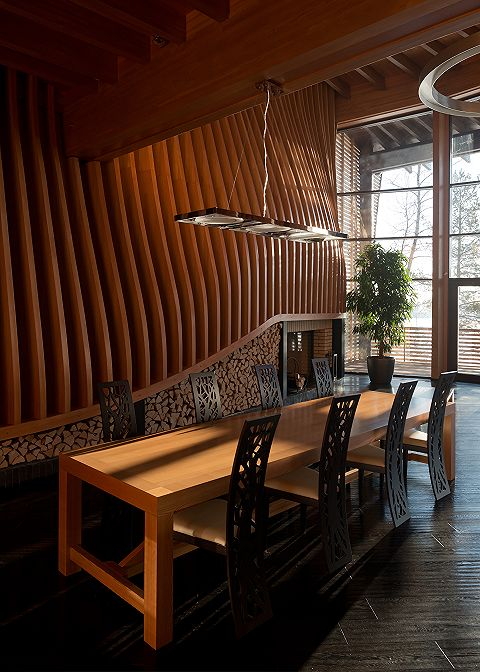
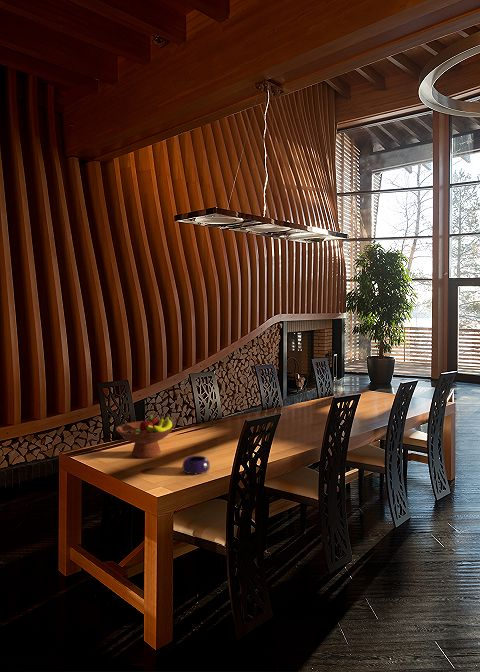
+ fruit bowl [115,412,176,459]
+ bowl [181,455,211,475]
